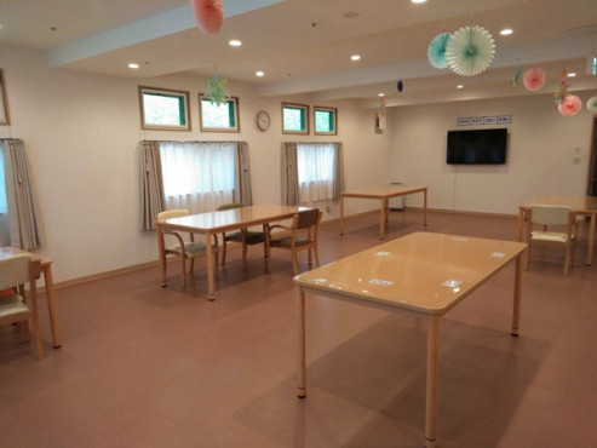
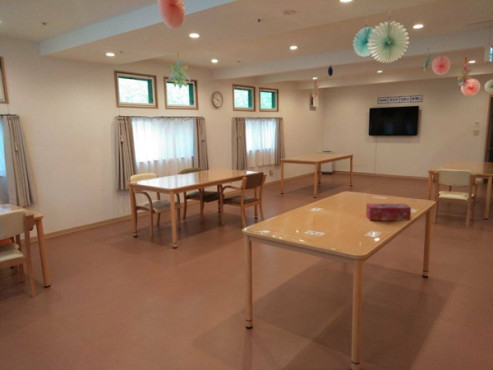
+ tissue box [365,202,412,222]
